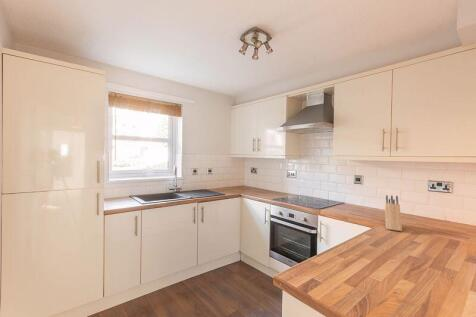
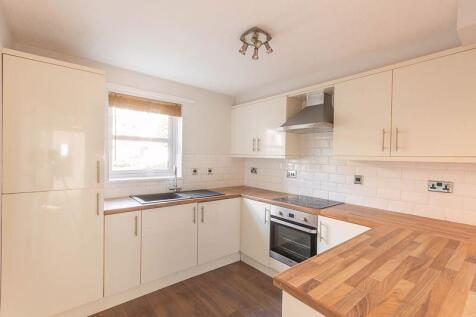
- knife block [384,194,403,232]
